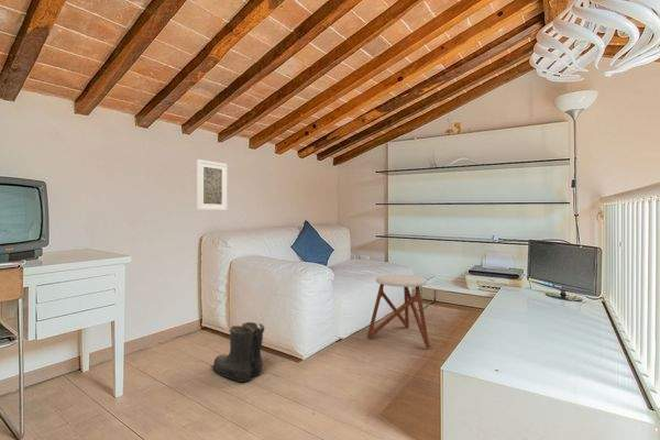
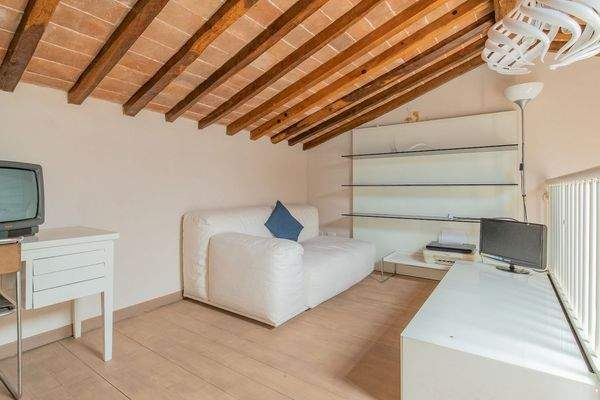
- stool [366,273,431,349]
- boots [209,321,265,383]
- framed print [196,158,229,211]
